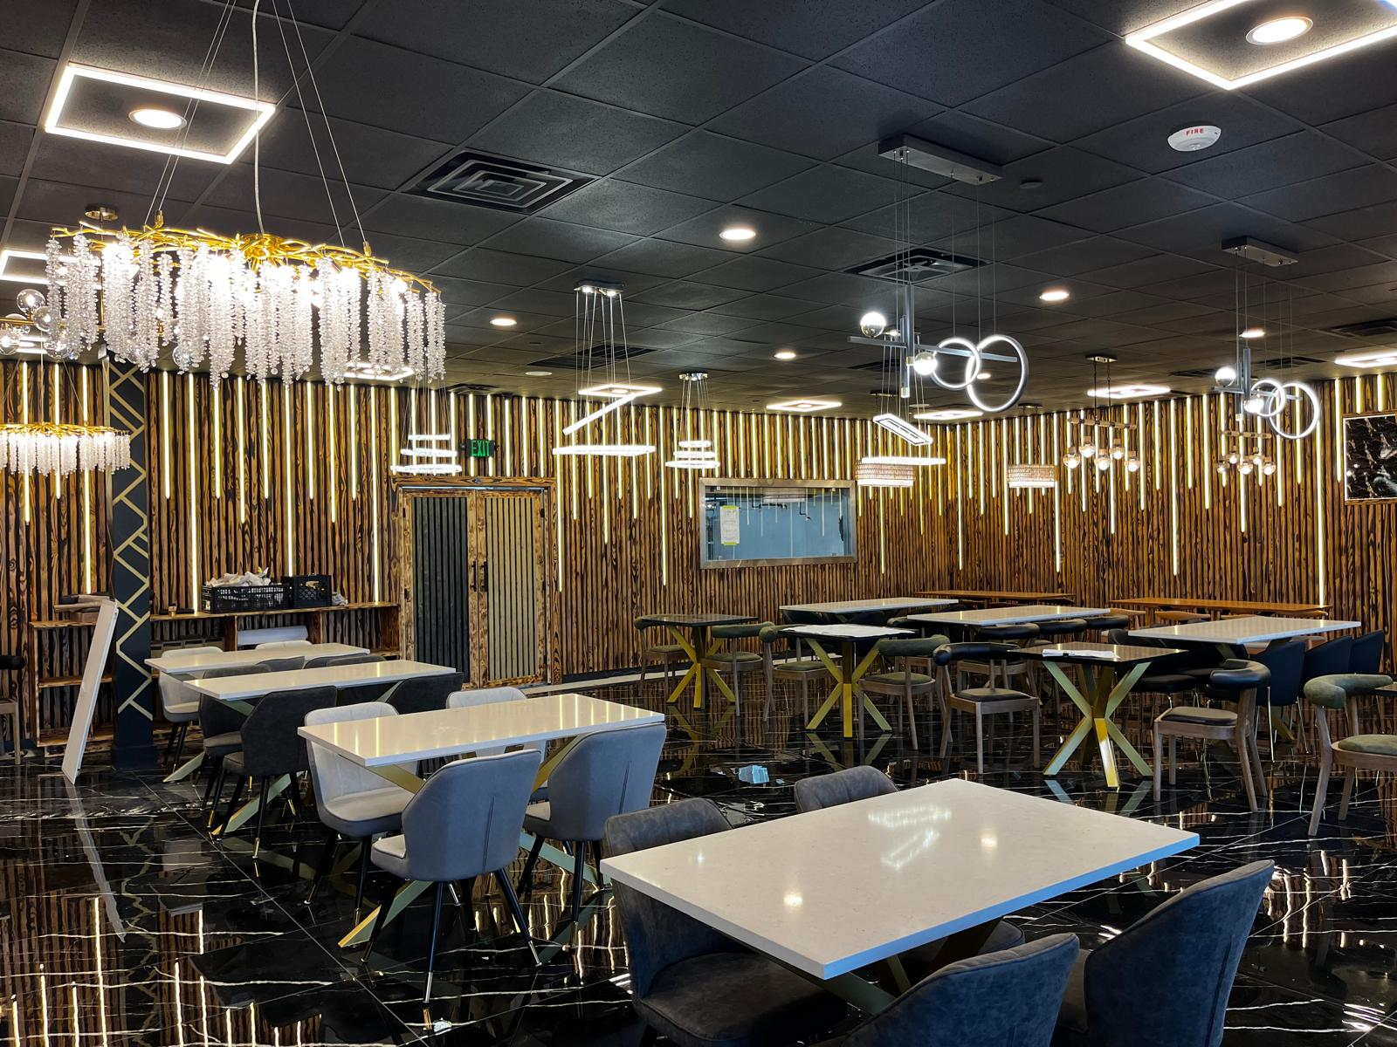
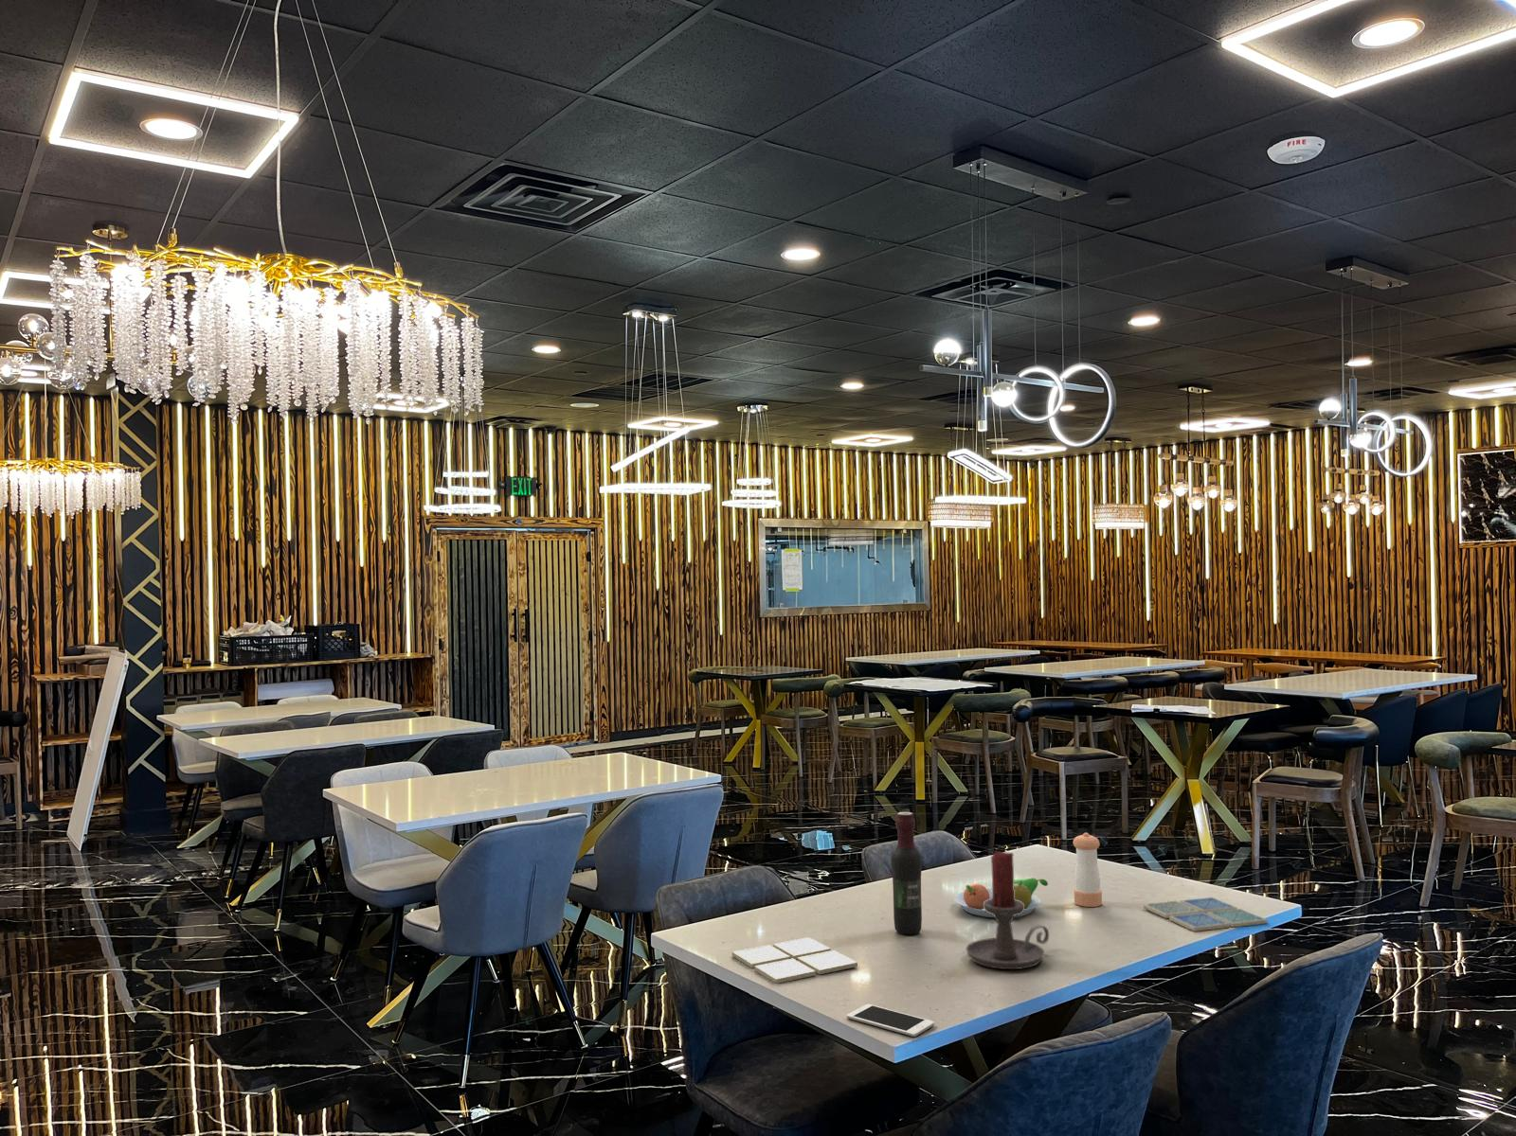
+ candle holder [965,851,1049,970]
+ drink coaster [1141,896,1269,932]
+ pepper shaker [1073,832,1103,908]
+ fruit bowl [954,877,1049,919]
+ cell phone [846,1004,935,1037]
+ wine bottle [889,811,923,937]
+ drink coaster [732,937,858,984]
